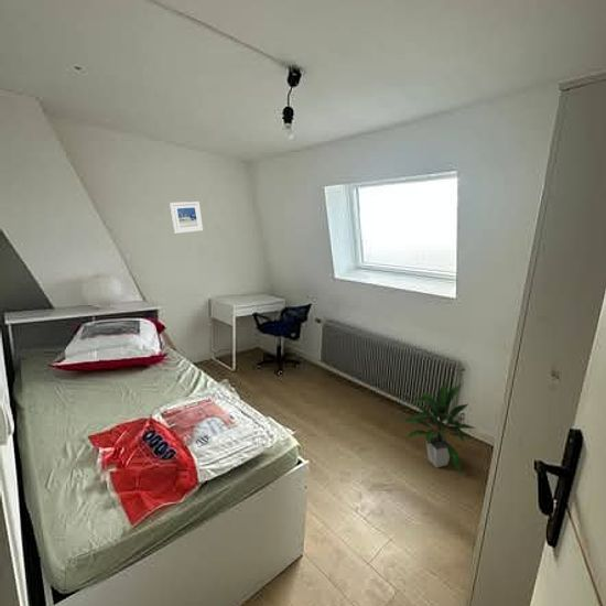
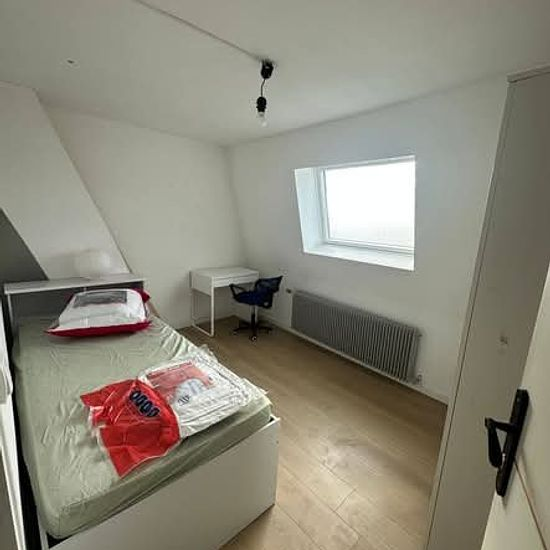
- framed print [169,201,204,235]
- indoor plant [400,381,477,476]
